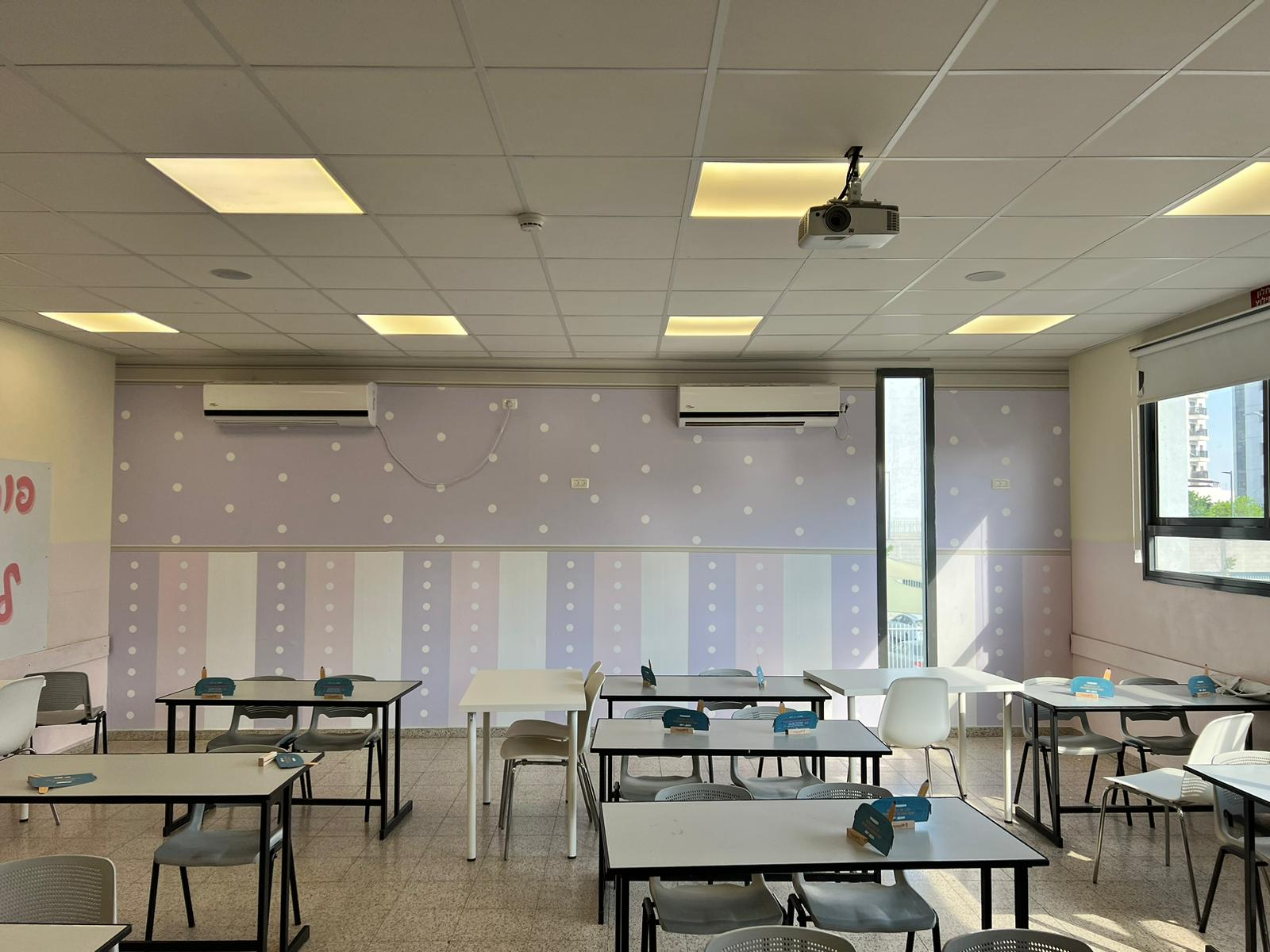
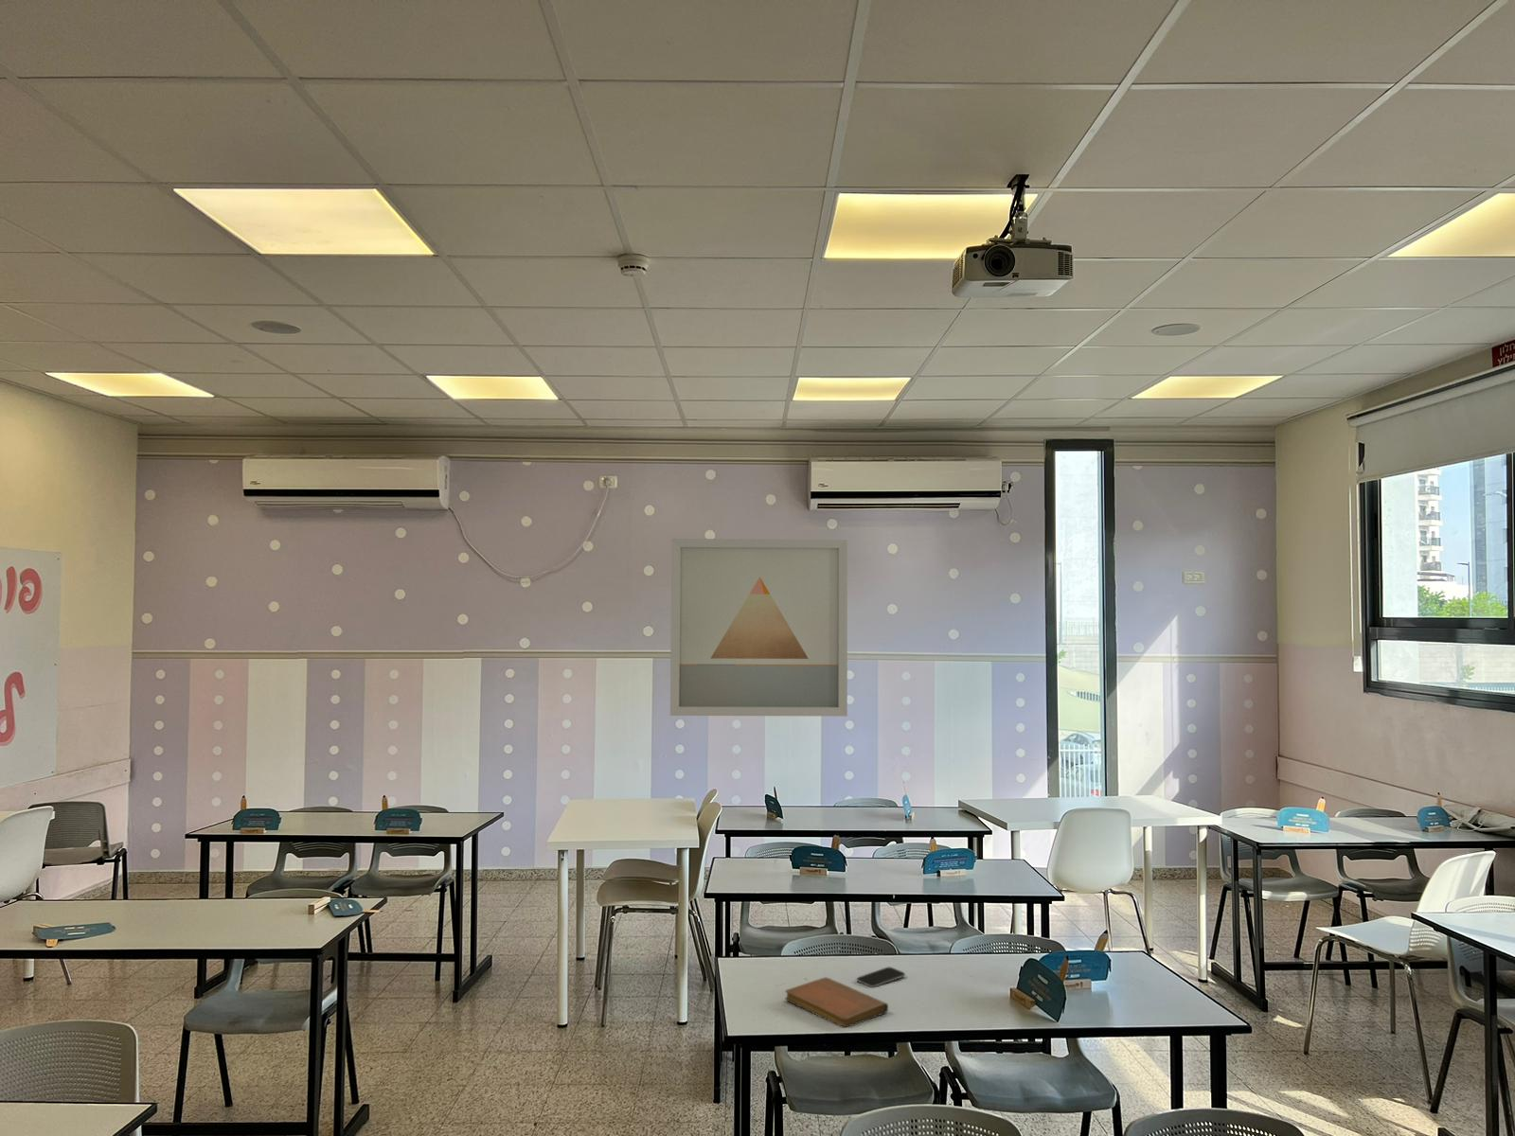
+ smartphone [857,967,907,988]
+ wall art [669,538,848,717]
+ notebook [784,976,889,1029]
